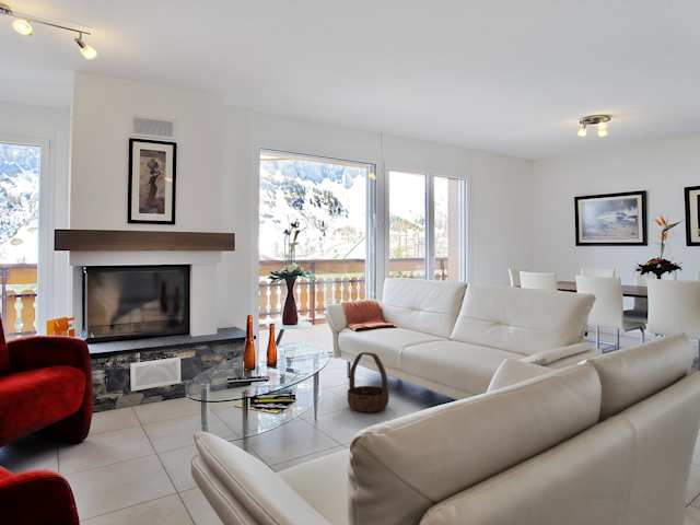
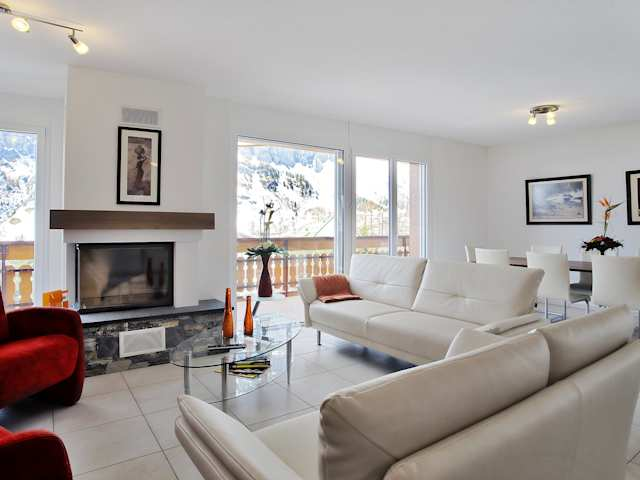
- basket [347,351,390,413]
